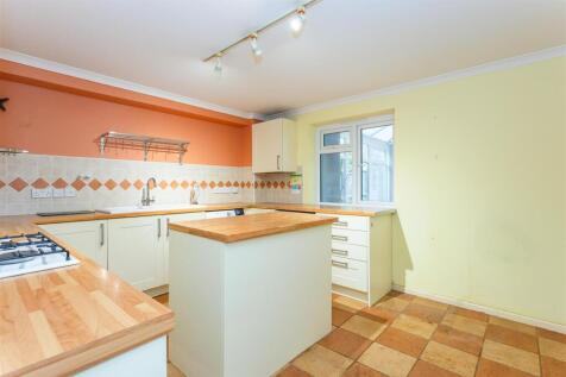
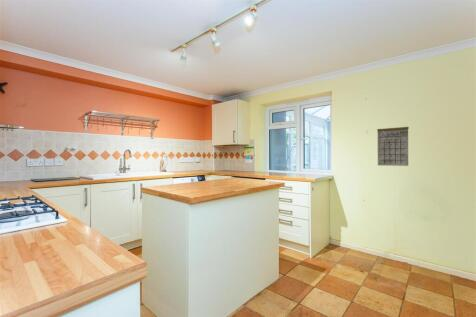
+ calendar [376,123,410,167]
